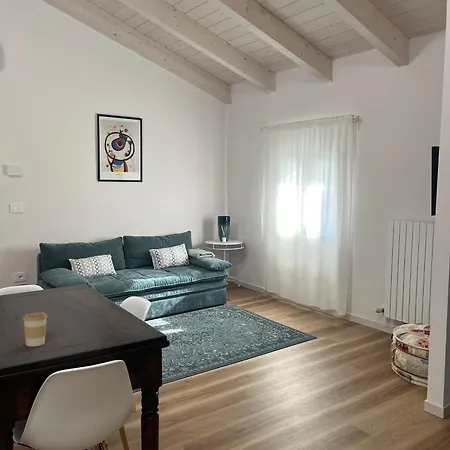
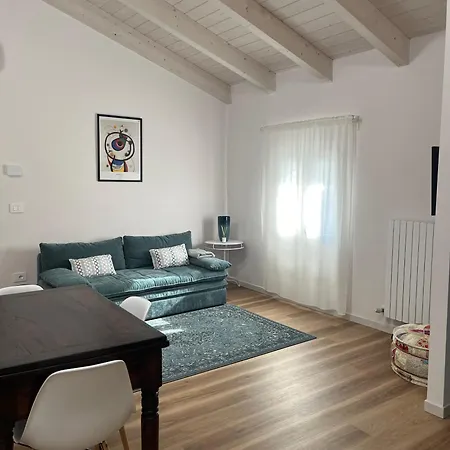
- coffee cup [22,311,48,347]
